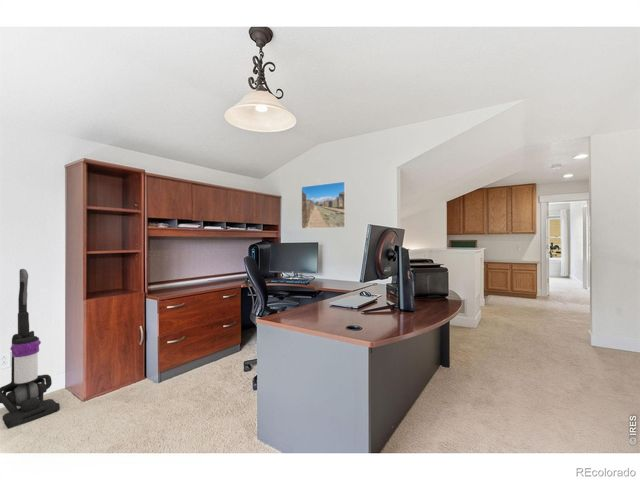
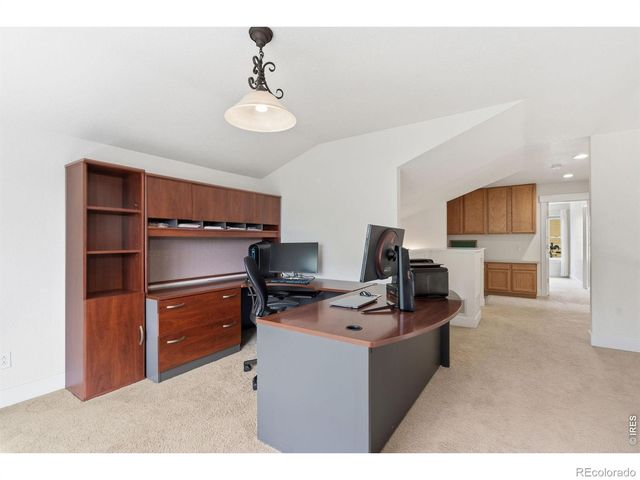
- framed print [300,180,347,230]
- vacuum cleaner [0,268,61,430]
